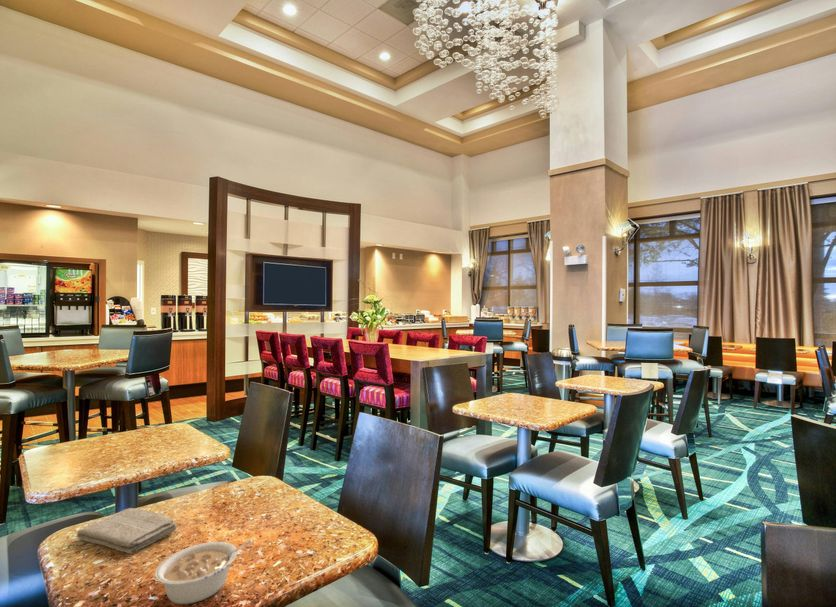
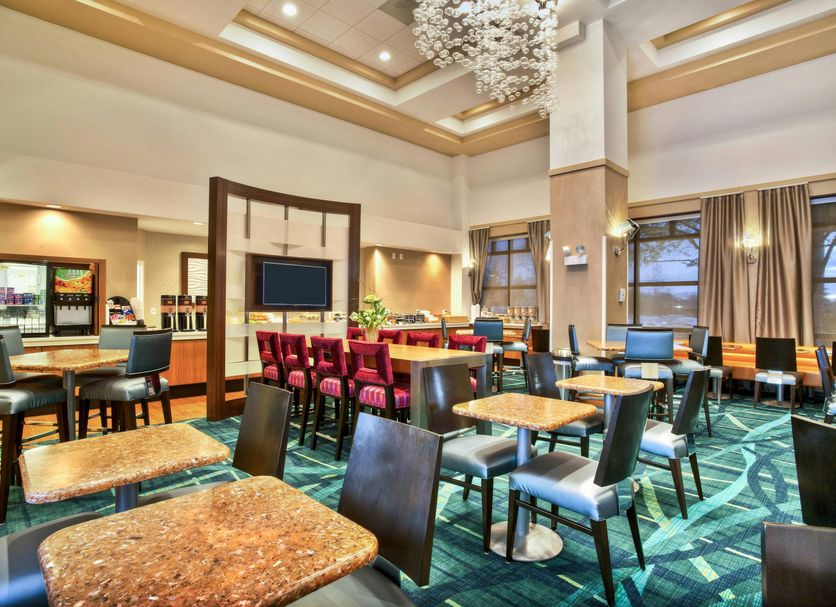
- legume [154,538,254,605]
- washcloth [75,507,178,555]
